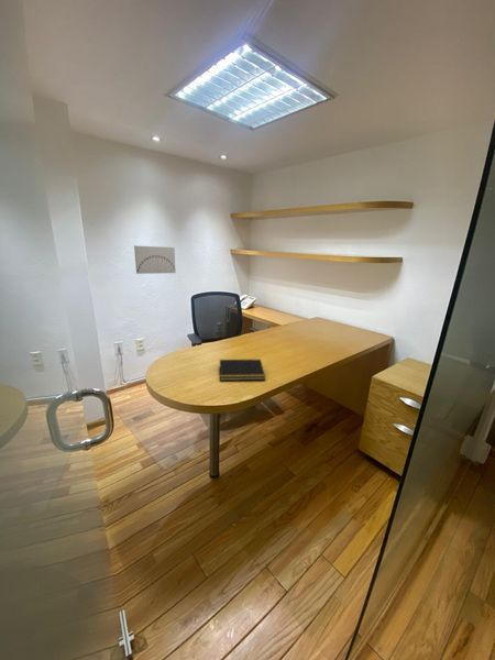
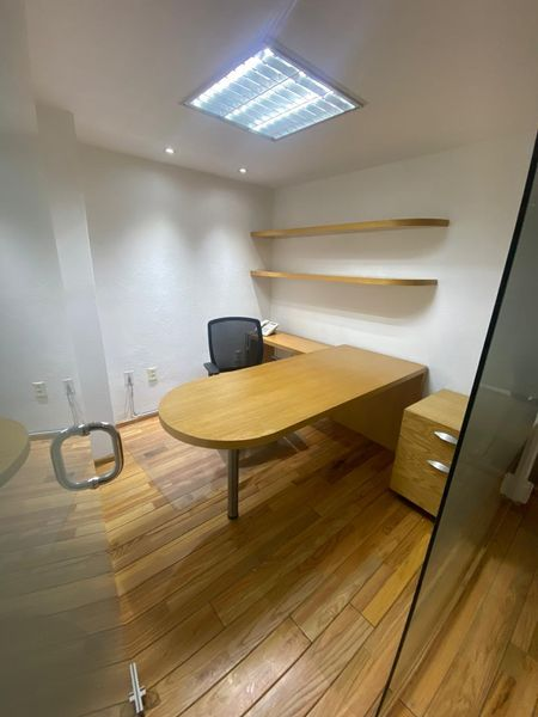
- wall art [133,244,176,275]
- notepad [219,359,266,382]
